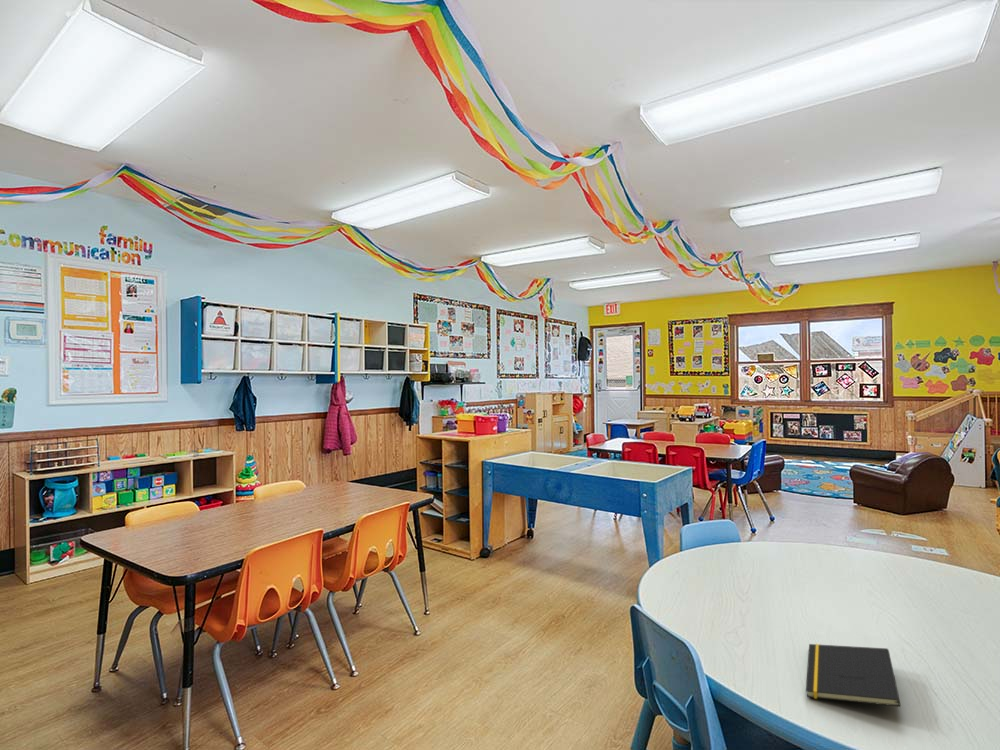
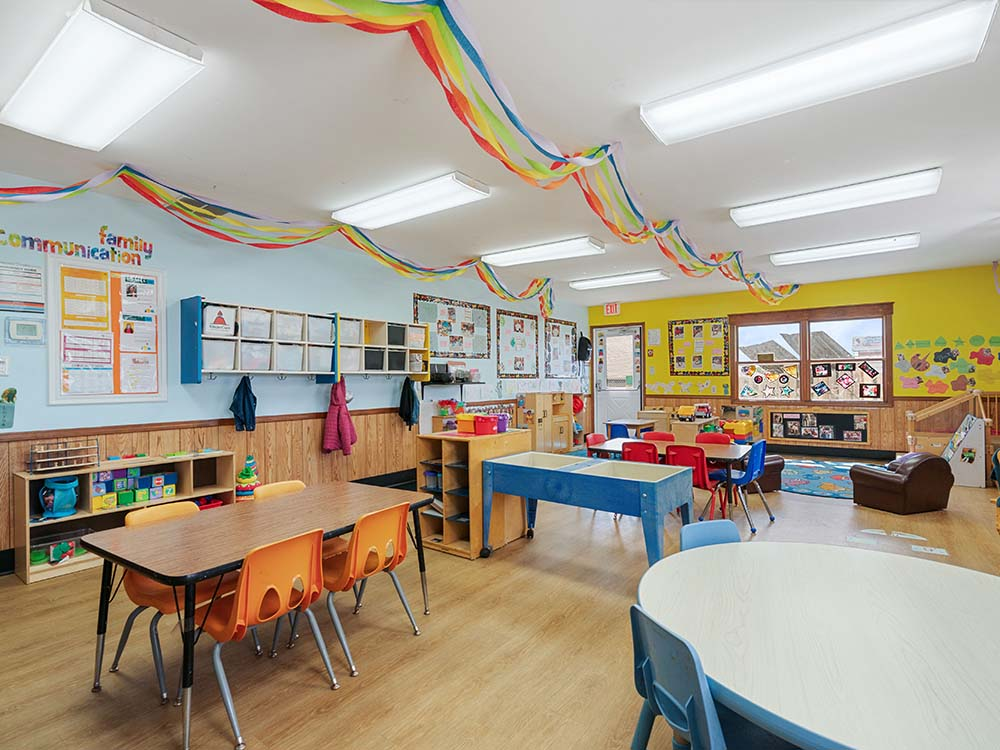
- notepad [805,643,902,708]
